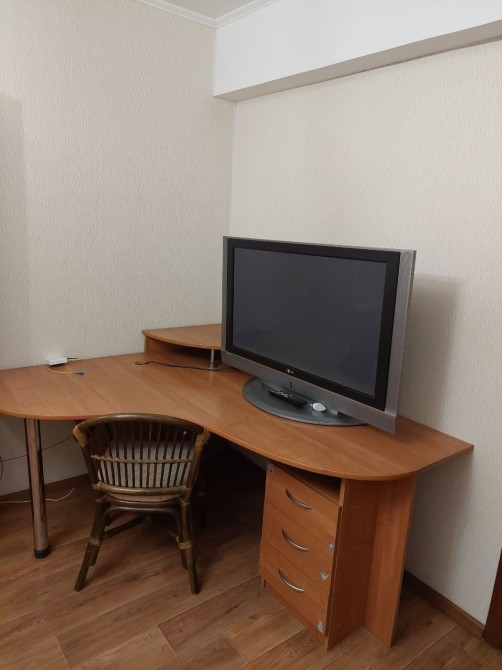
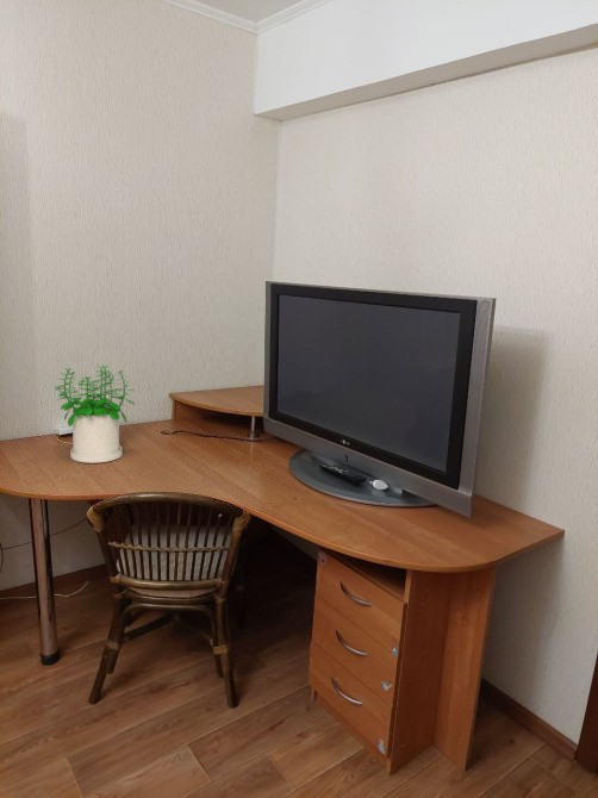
+ potted plant [55,364,136,465]
